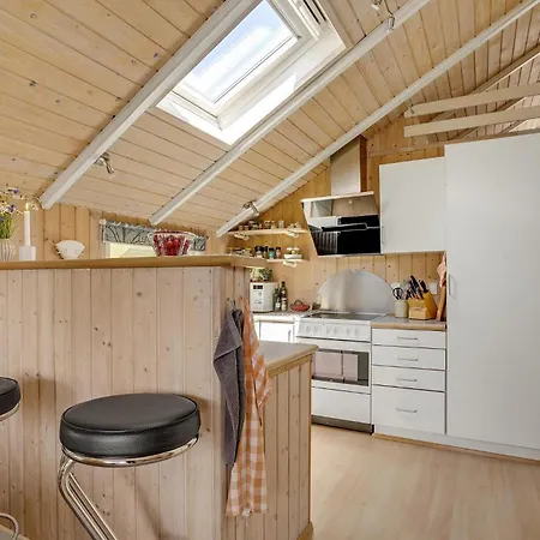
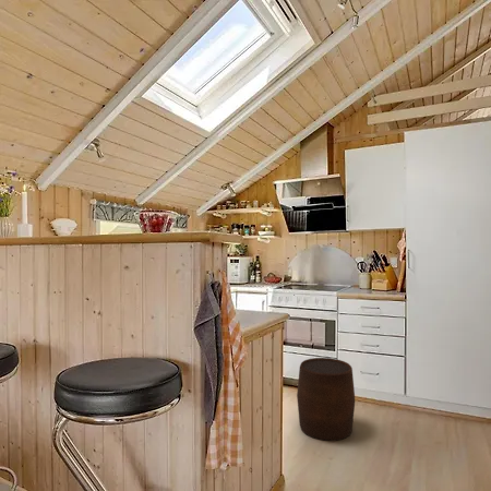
+ stool [296,357,356,442]
